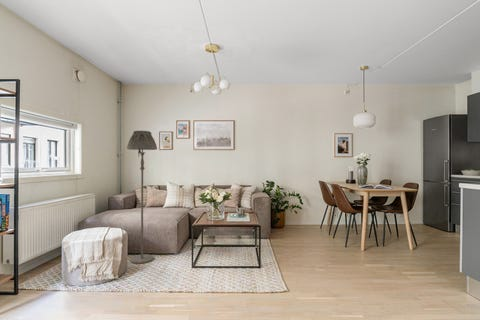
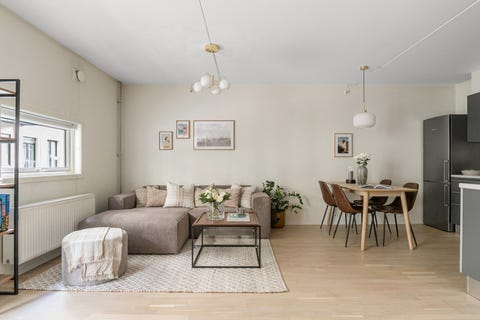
- floor lamp [126,130,158,265]
